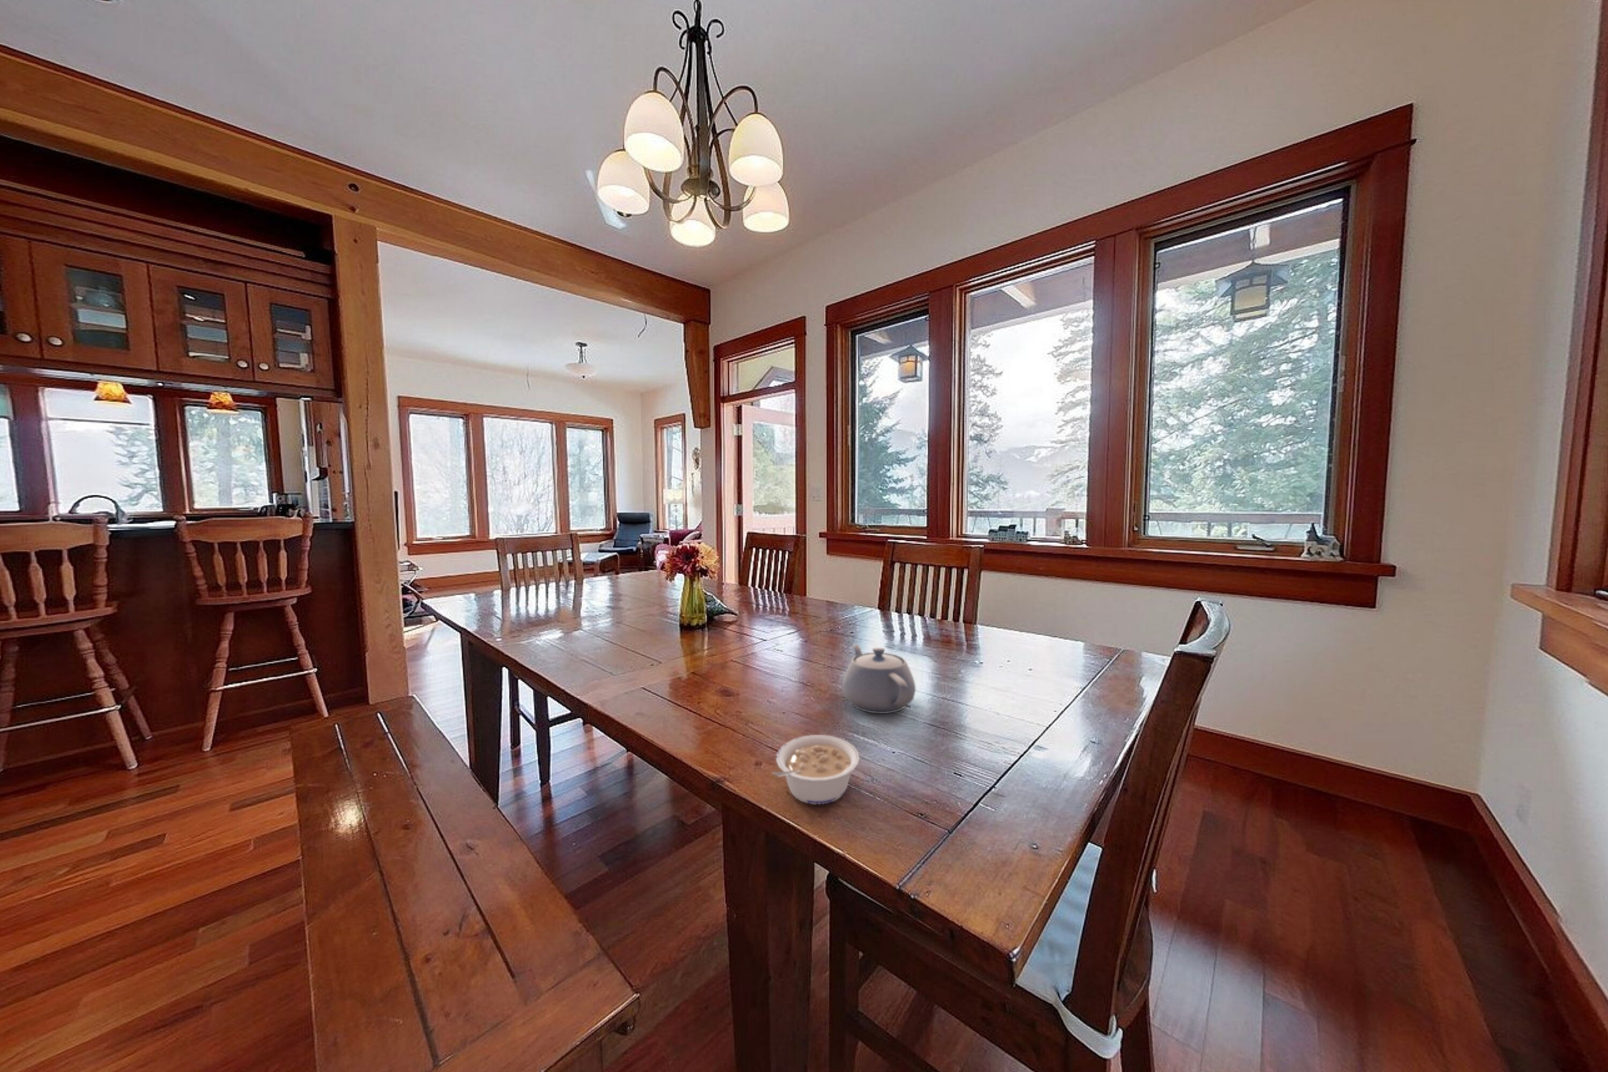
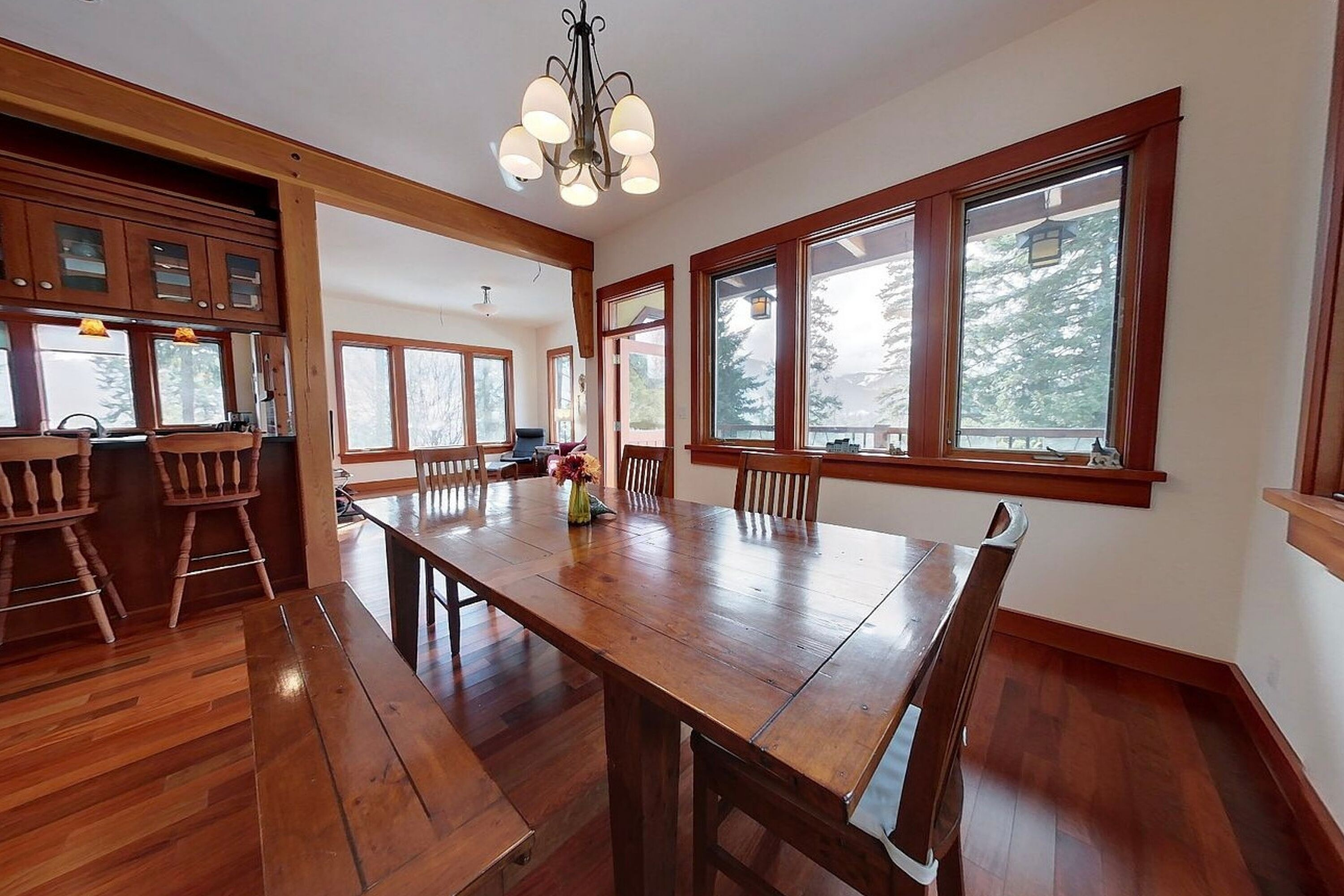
- teapot [841,644,916,714]
- legume [772,735,860,805]
